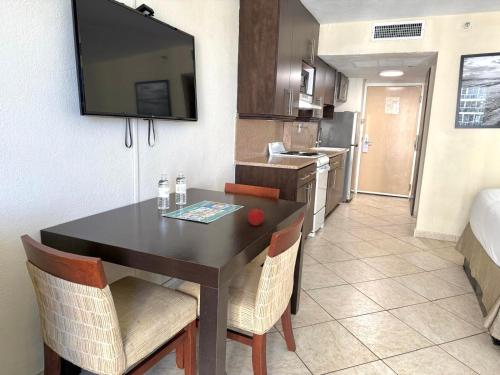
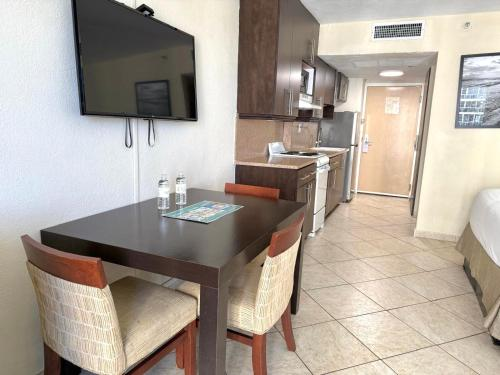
- apple [247,207,265,227]
